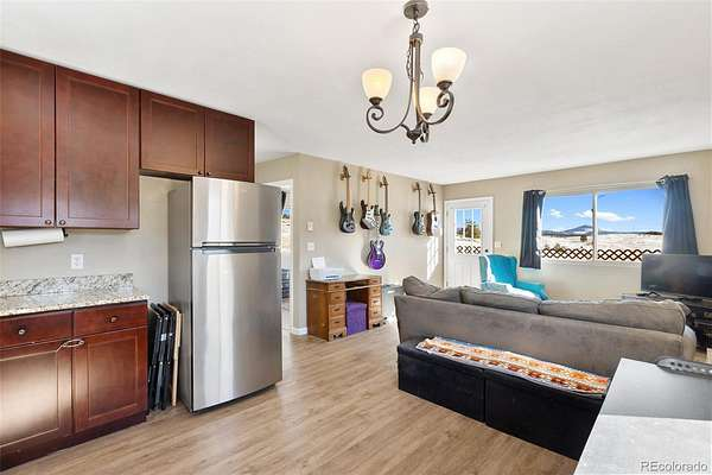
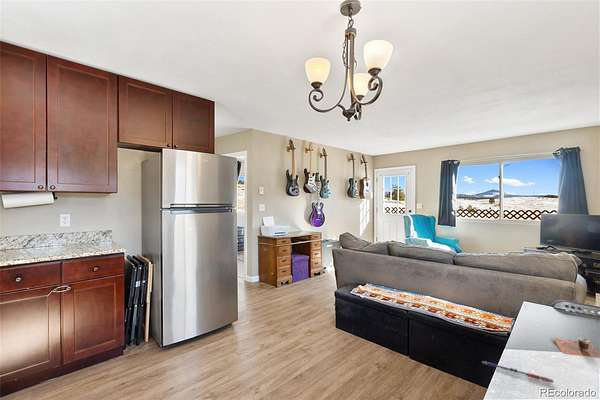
+ pen [481,360,554,384]
+ cup [551,336,600,359]
